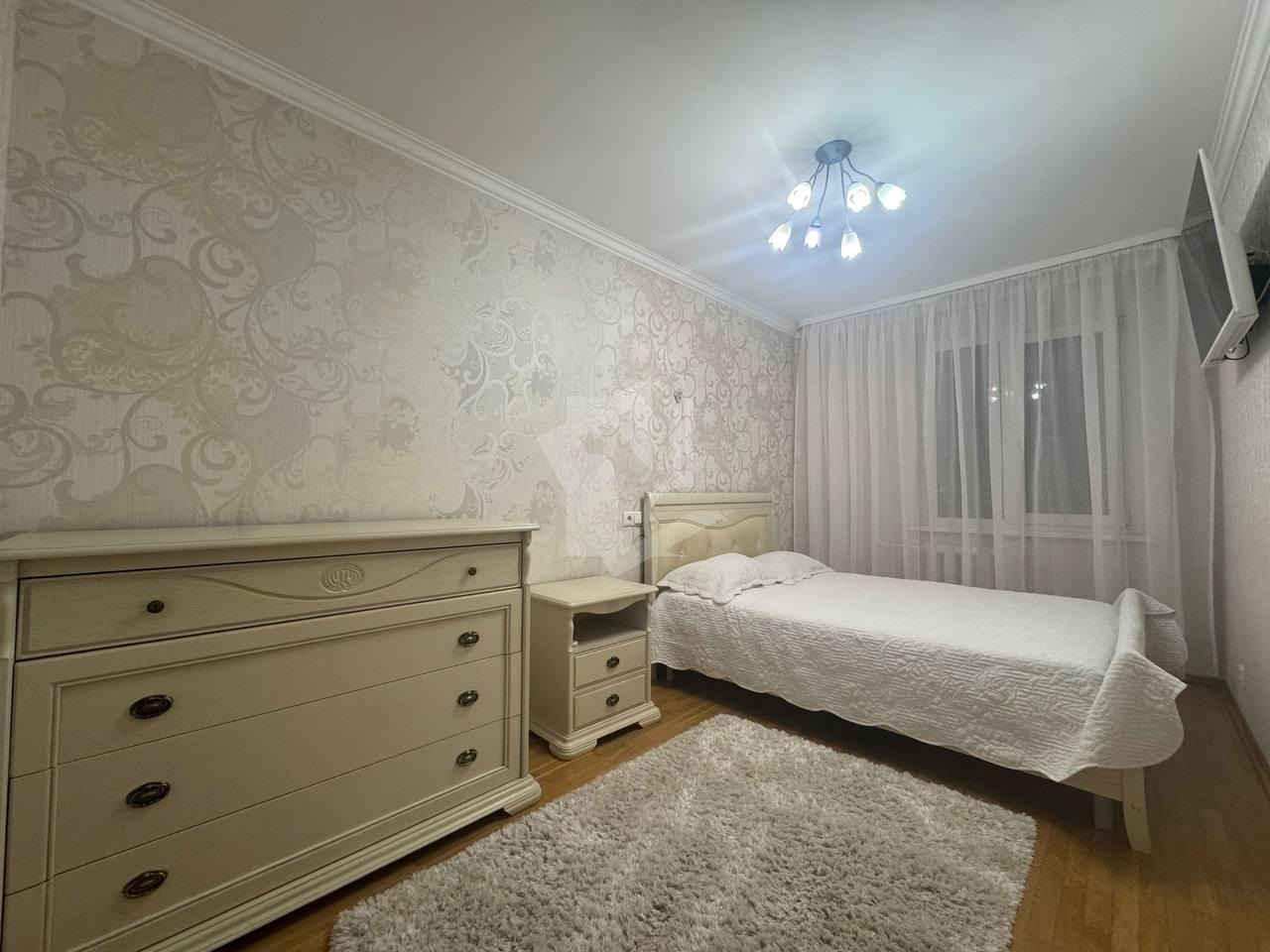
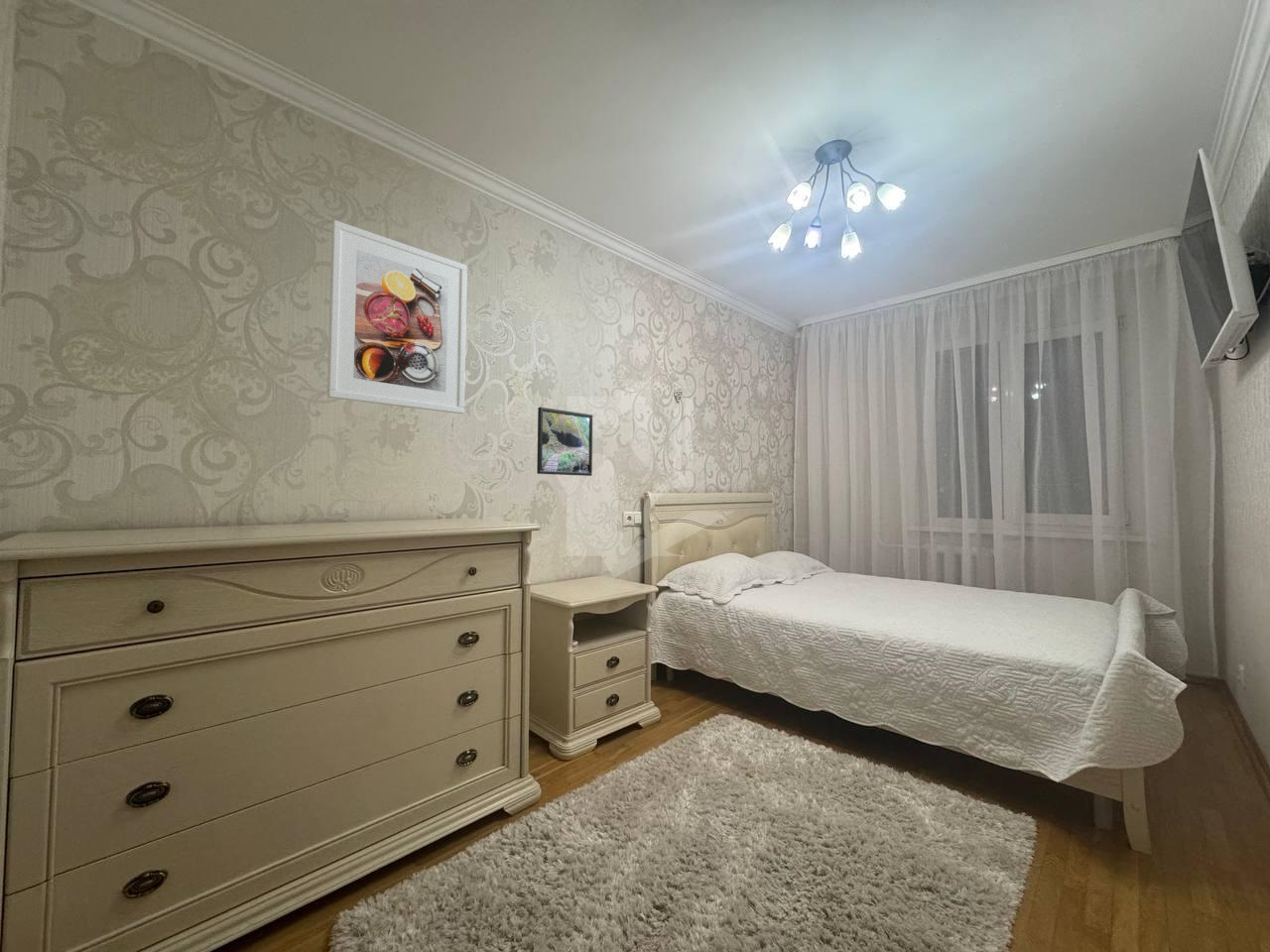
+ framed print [326,219,468,415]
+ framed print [536,406,593,477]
